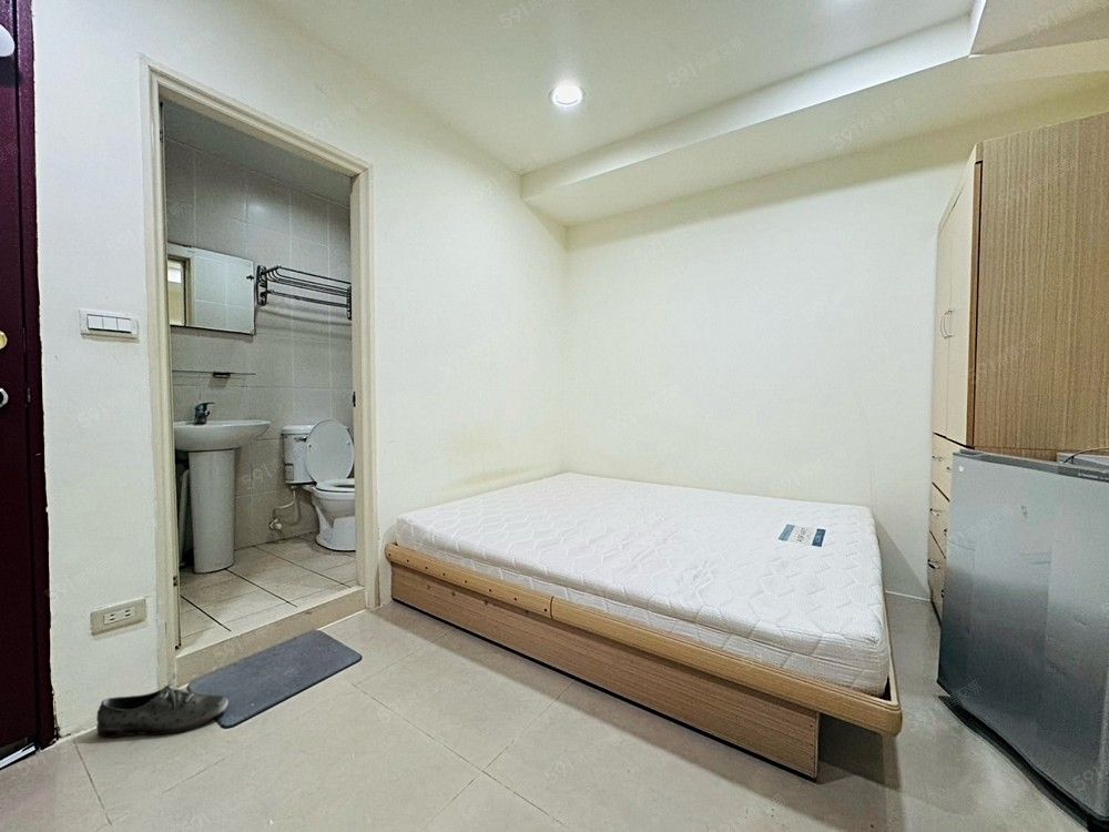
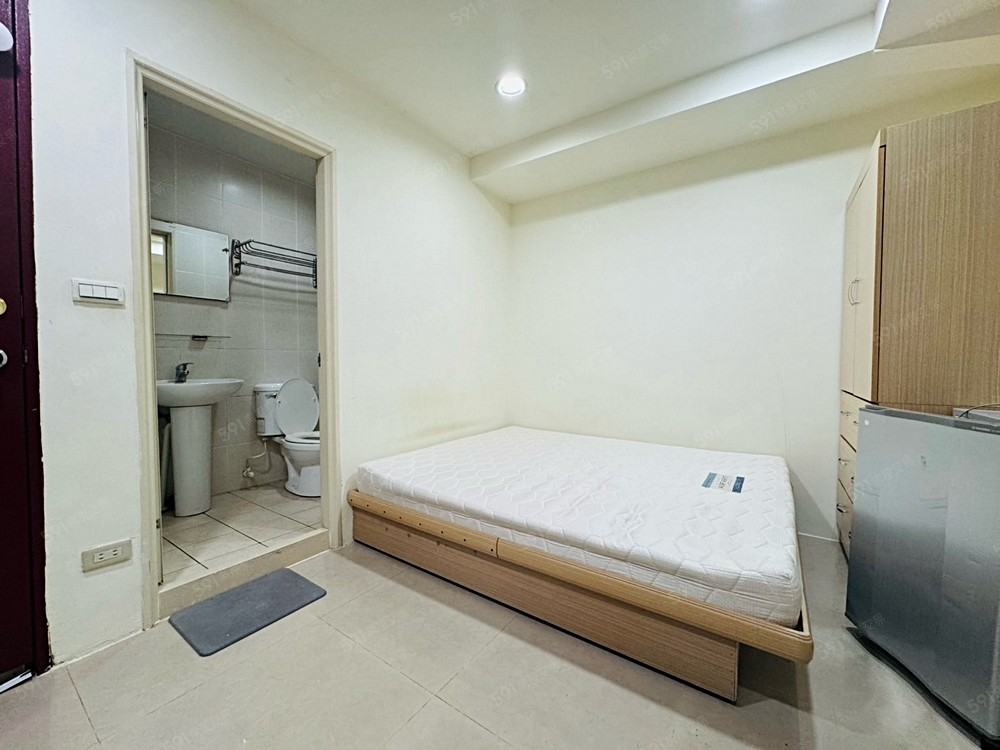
- shoe [95,672,230,739]
